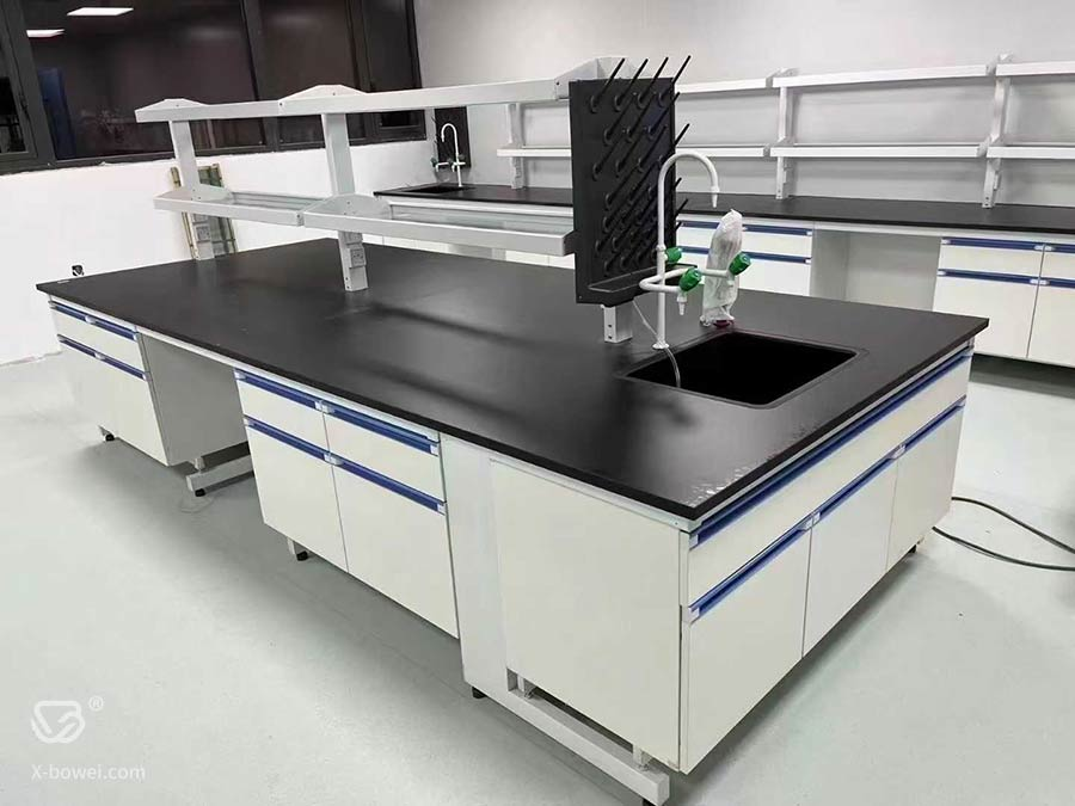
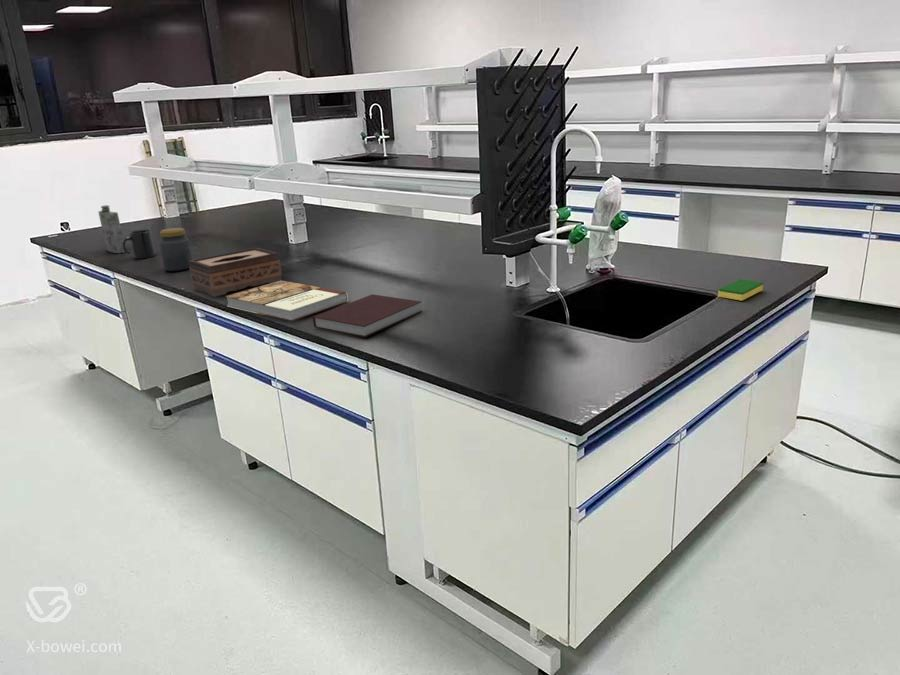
+ book [225,280,349,322]
+ mug [123,229,156,260]
+ flask [97,204,126,254]
+ tissue box [189,247,283,298]
+ dish sponge [717,278,764,301]
+ jar [158,227,193,272]
+ notebook [312,293,423,338]
